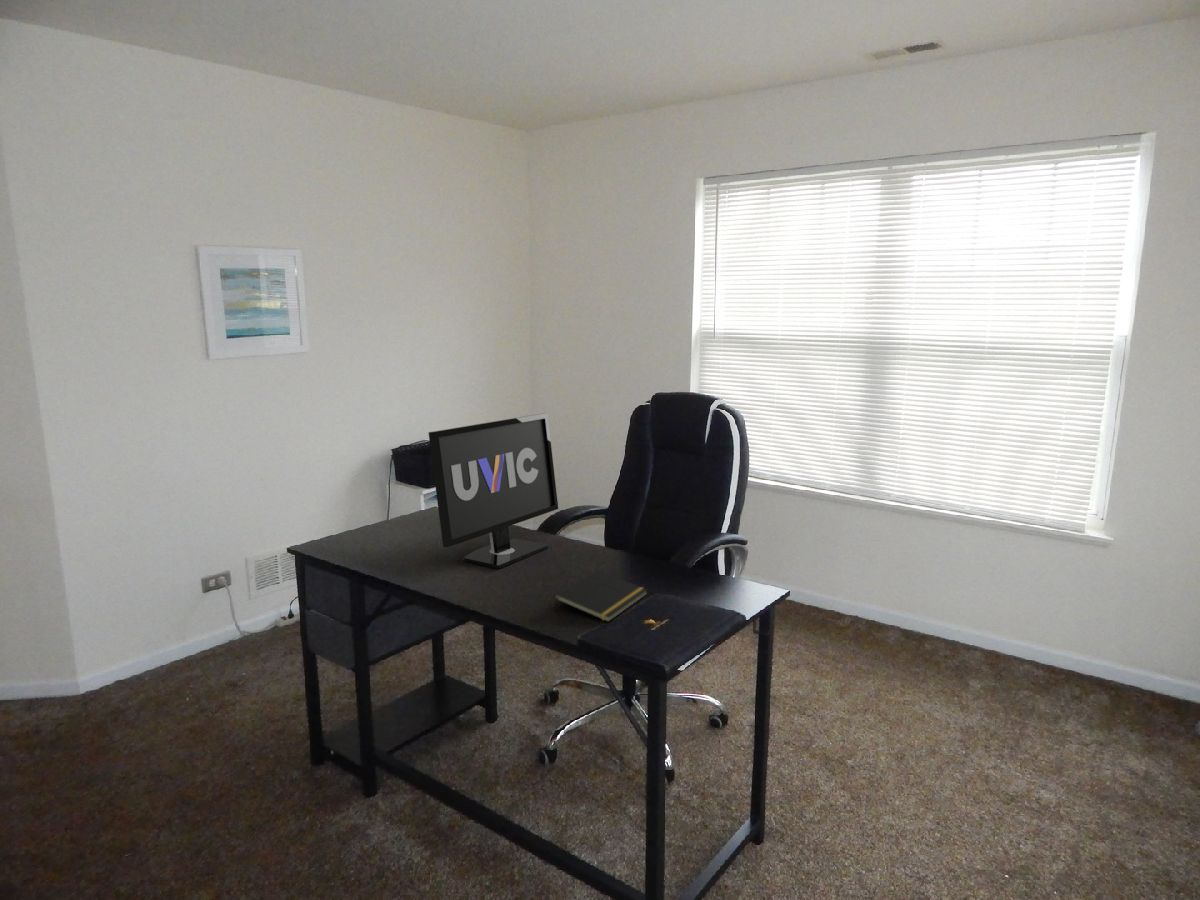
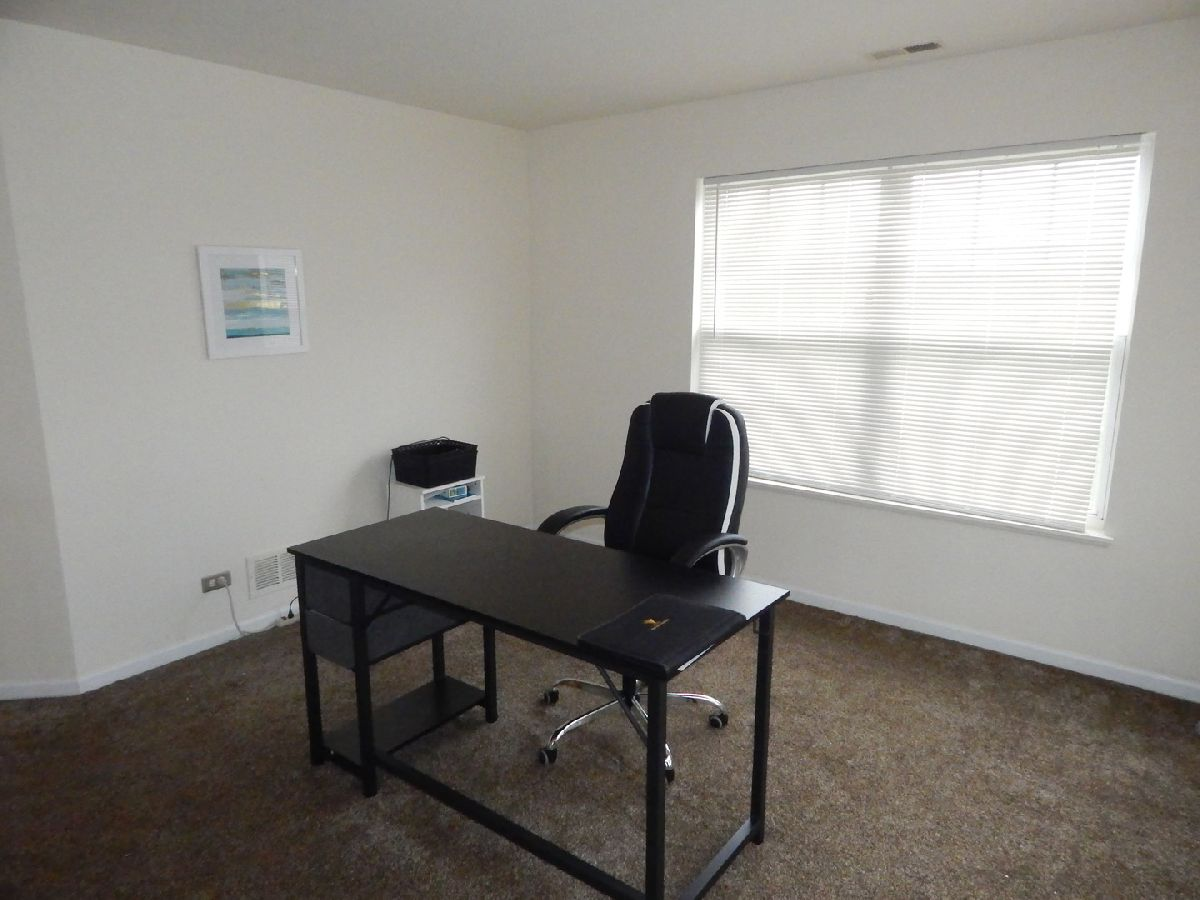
- notepad [553,569,649,623]
- monitor [427,412,559,570]
